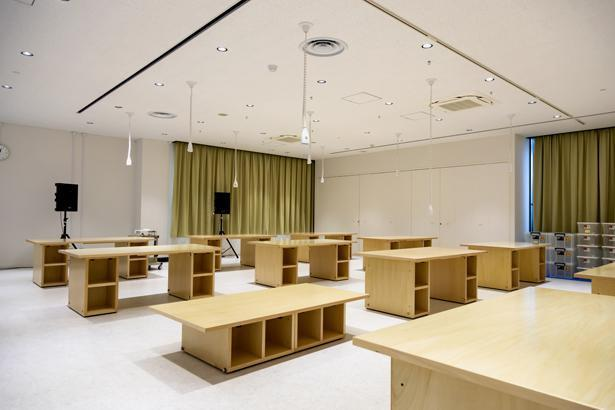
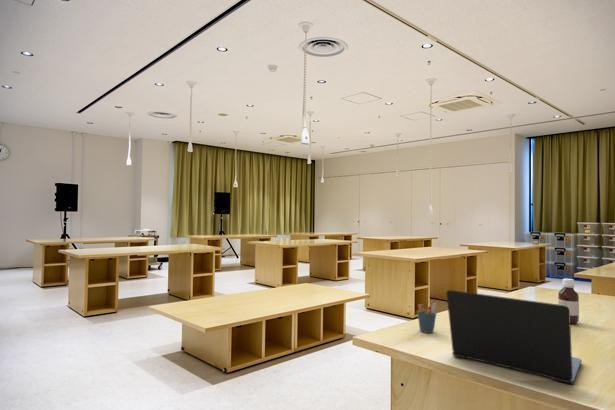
+ laptop [445,289,582,385]
+ pen holder [416,302,438,334]
+ bottle [557,278,580,325]
